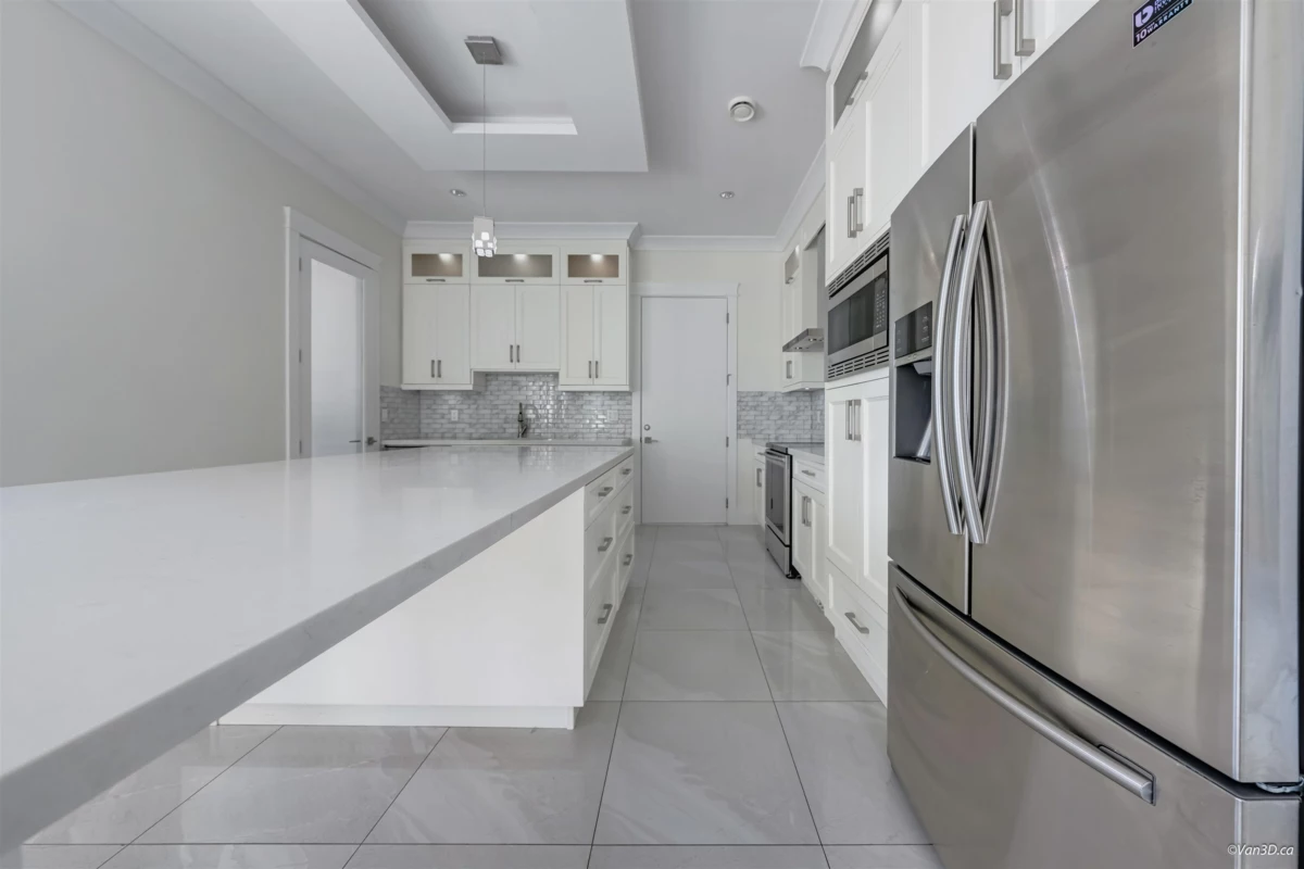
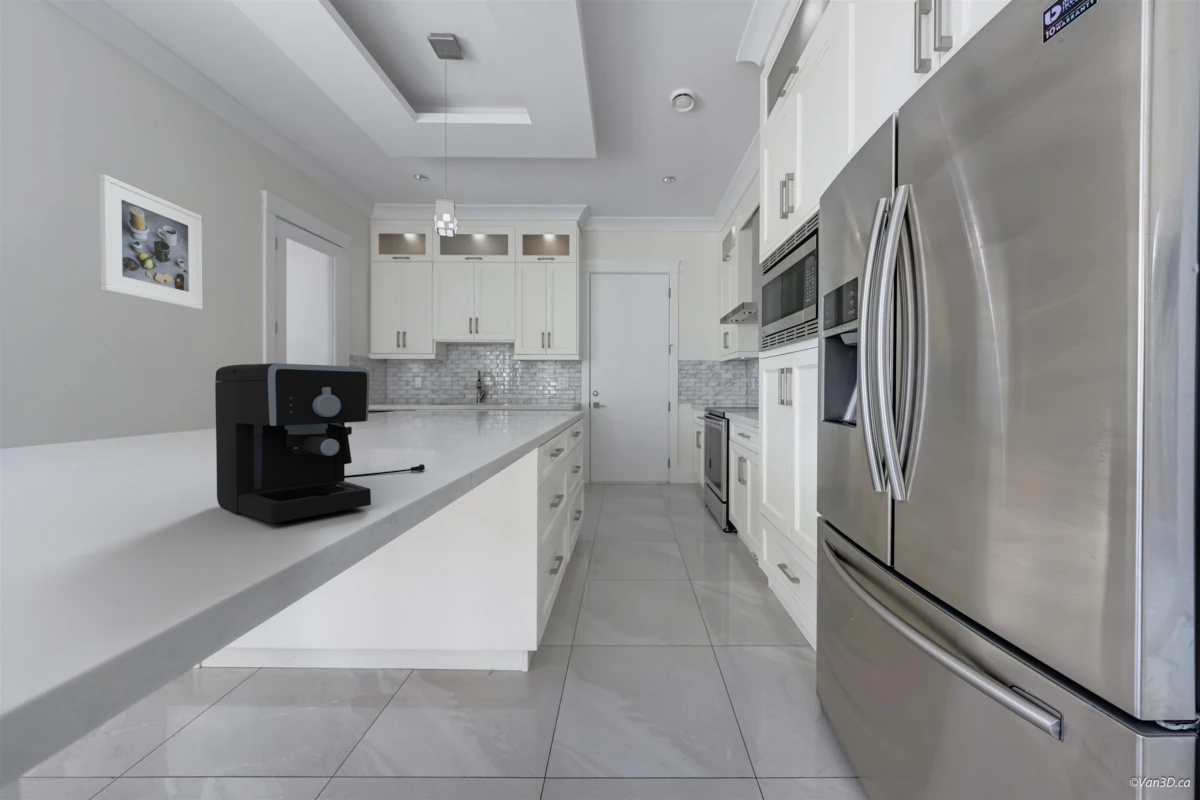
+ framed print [98,173,204,311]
+ coffee maker [214,362,426,524]
